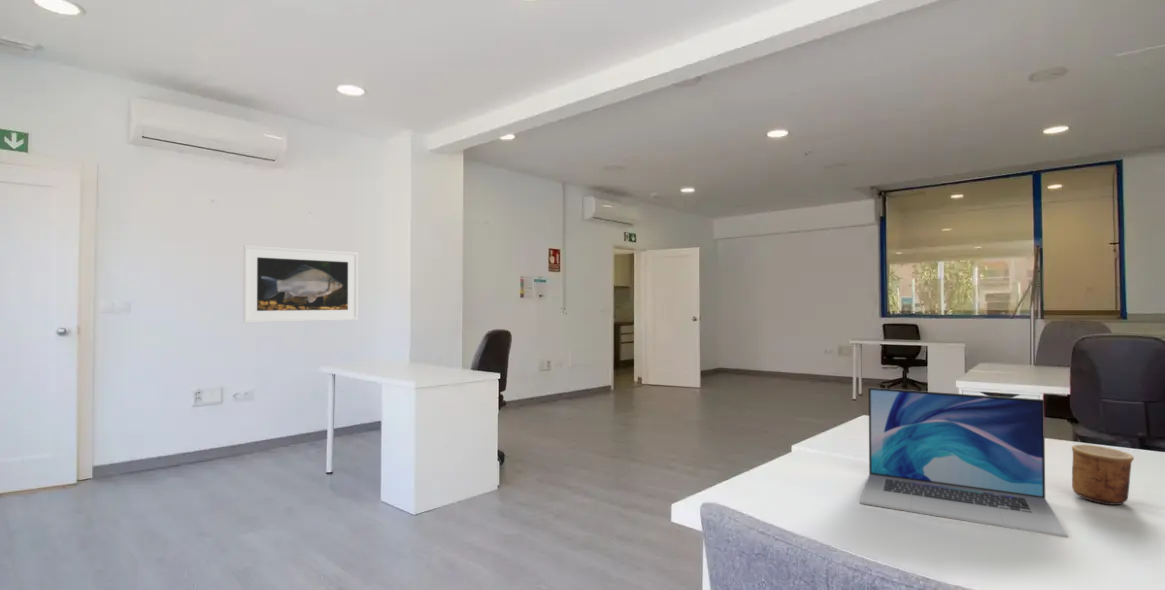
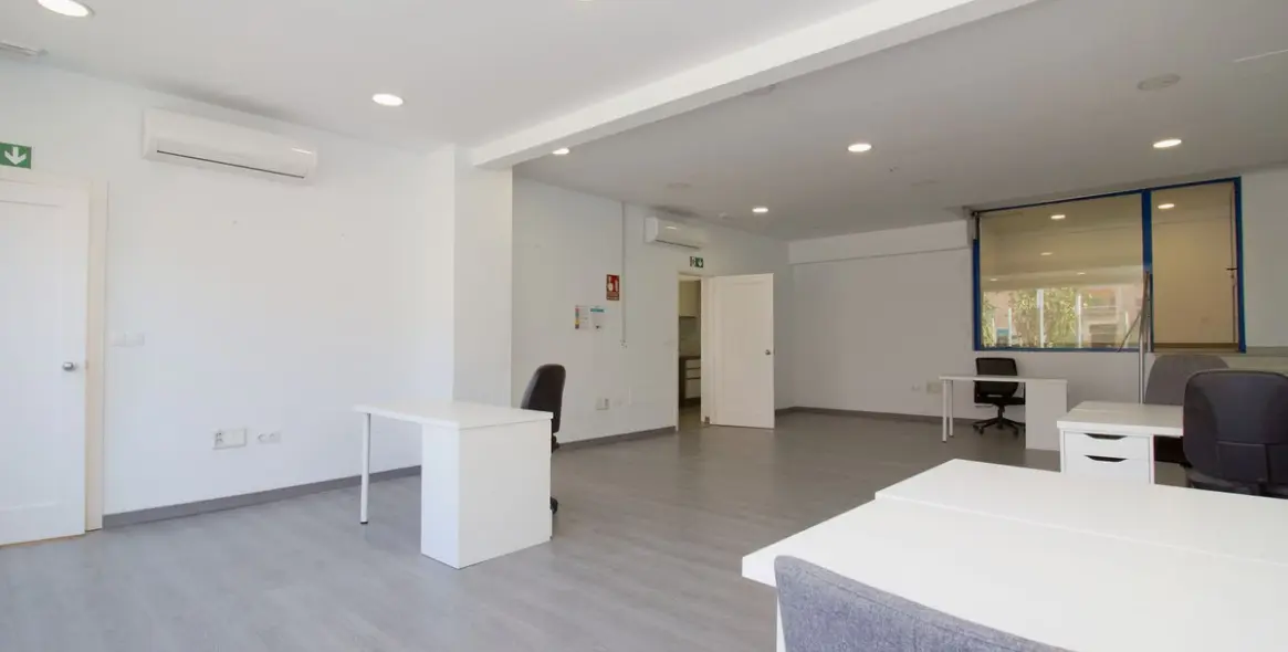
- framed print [242,244,359,324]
- cup [1071,443,1135,506]
- laptop [859,387,1069,538]
